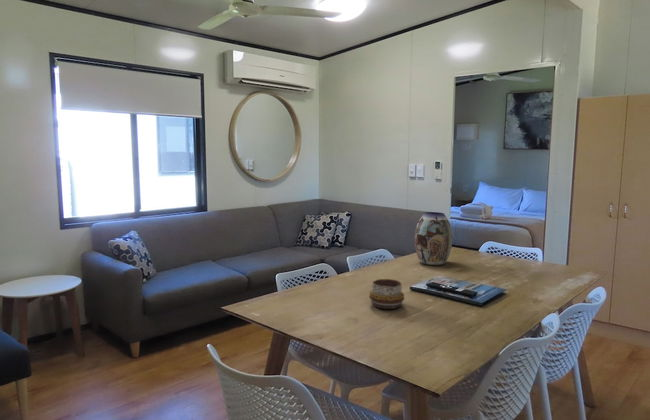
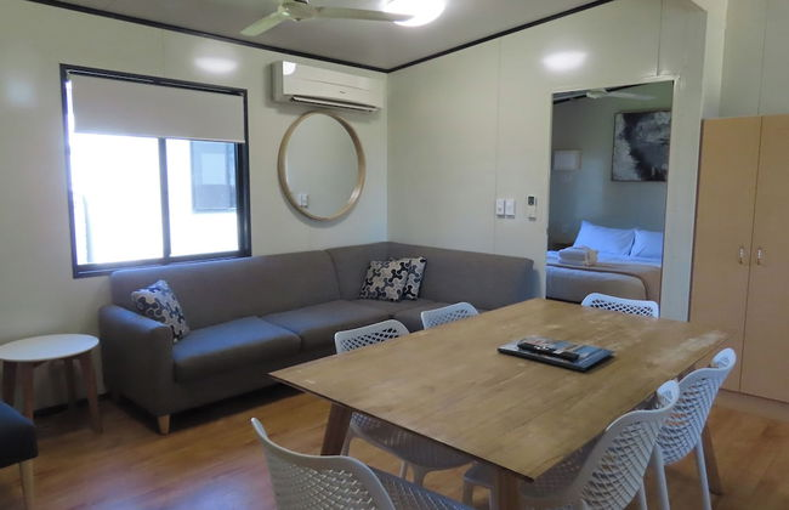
- decorative bowl [368,278,405,310]
- vase [414,211,453,267]
